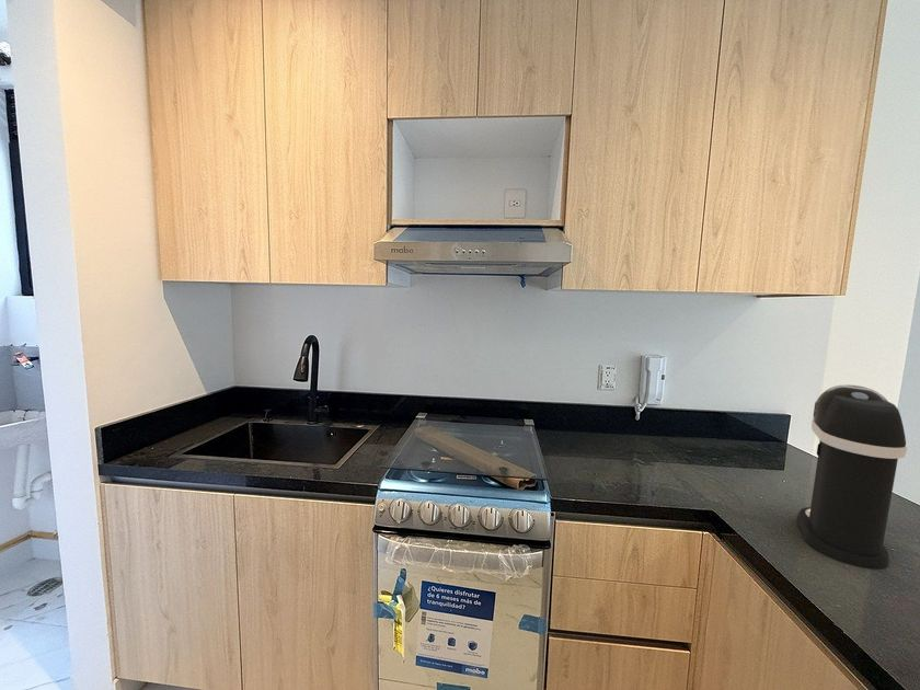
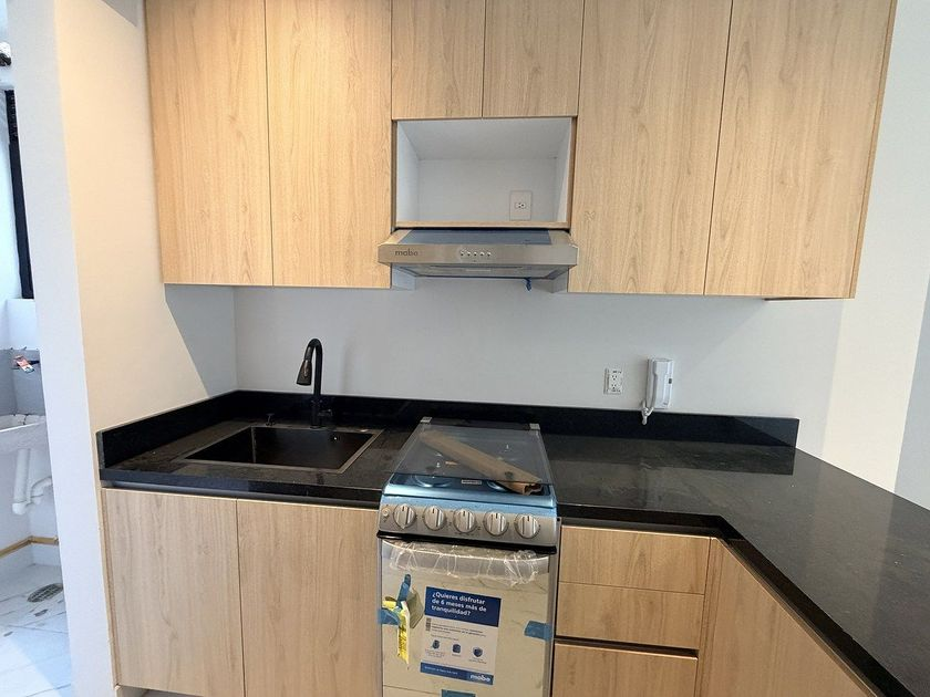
- coffee maker [795,383,909,571]
